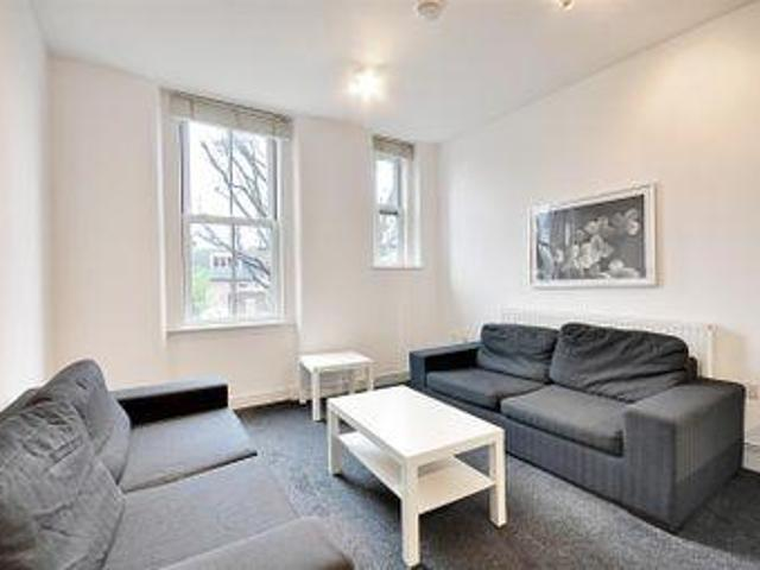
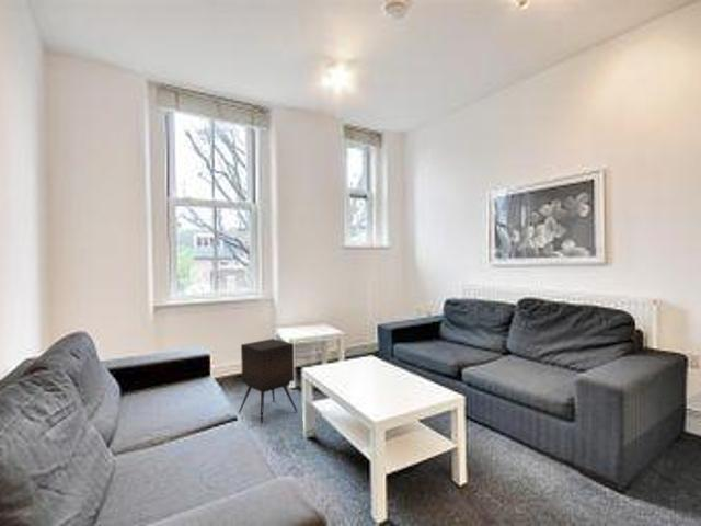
+ side table [238,338,298,425]
